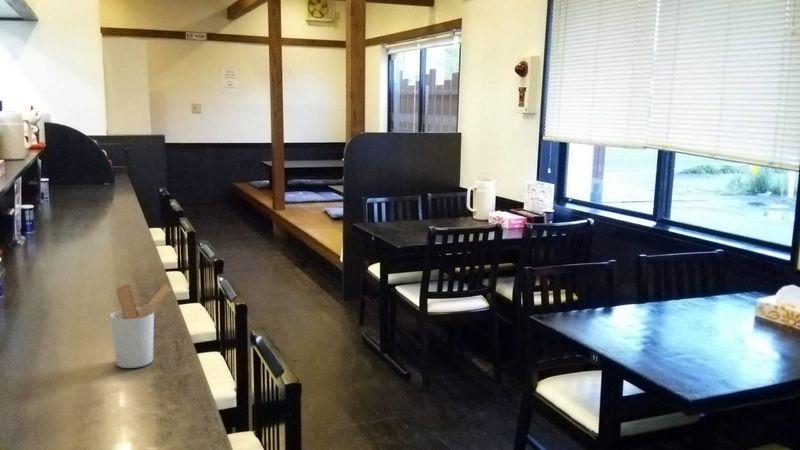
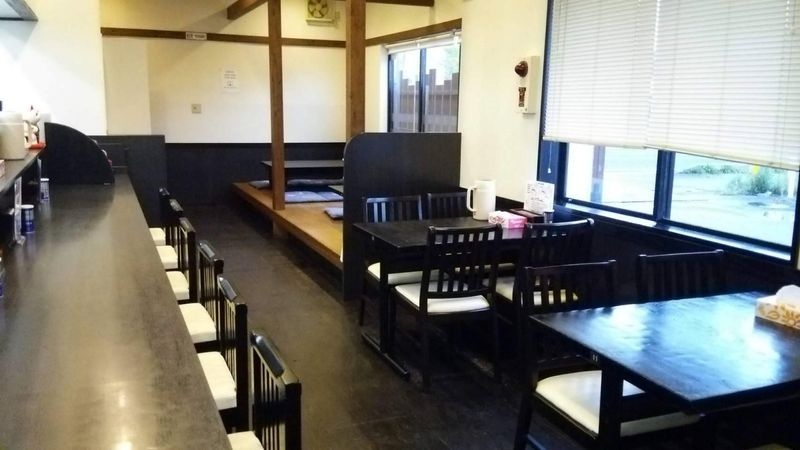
- utensil holder [109,283,172,369]
